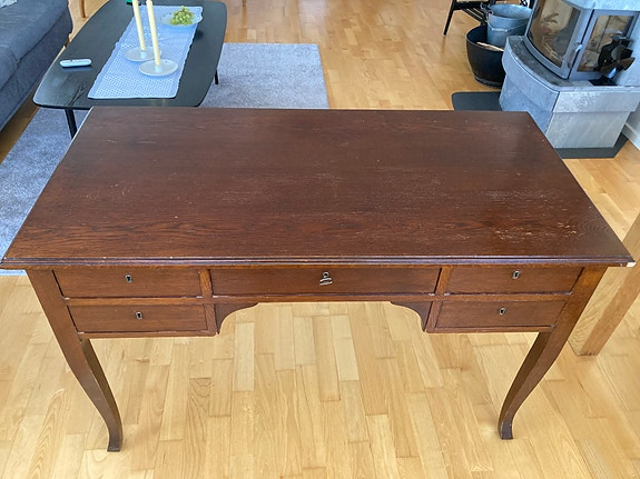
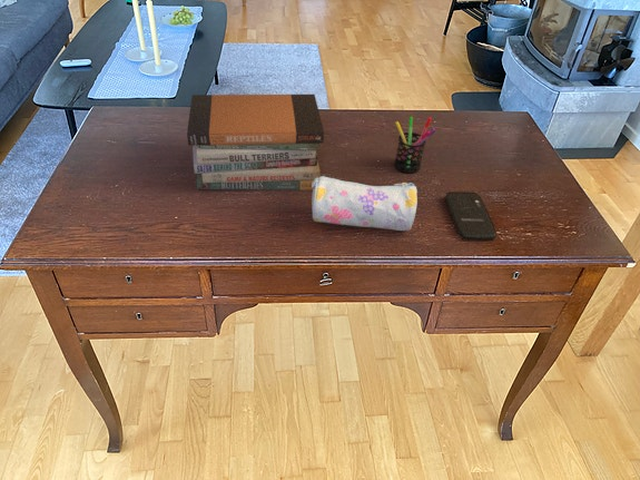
+ pen holder [393,116,436,175]
+ pencil case [311,175,419,232]
+ book stack [186,94,325,192]
+ smartphone [444,192,498,242]
